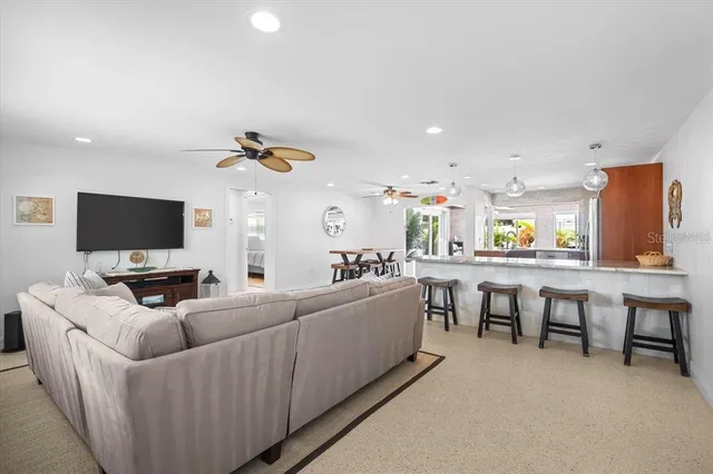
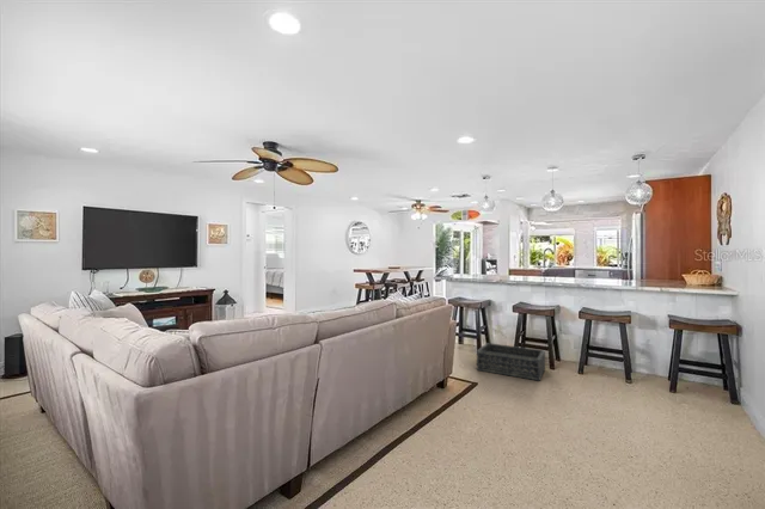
+ basket [476,342,546,381]
